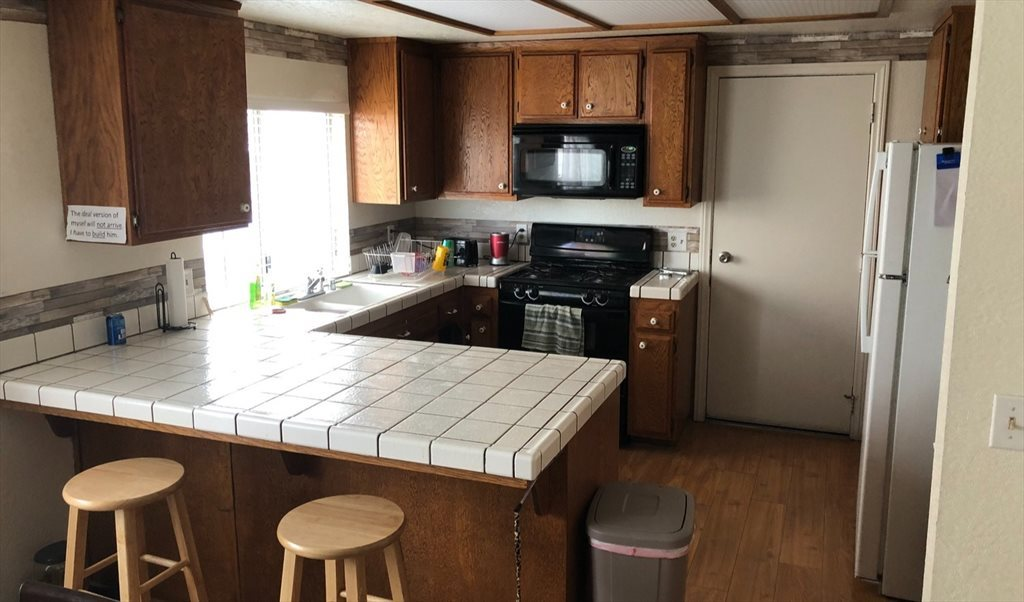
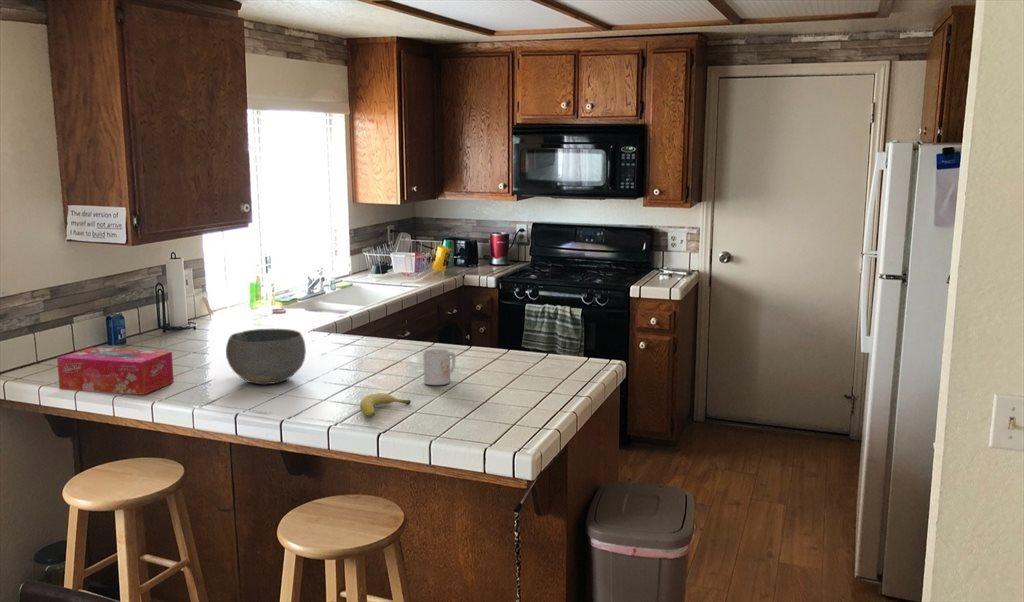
+ mug [422,348,456,386]
+ fruit [359,392,412,417]
+ bowl [225,328,307,385]
+ tissue box [56,347,175,396]
